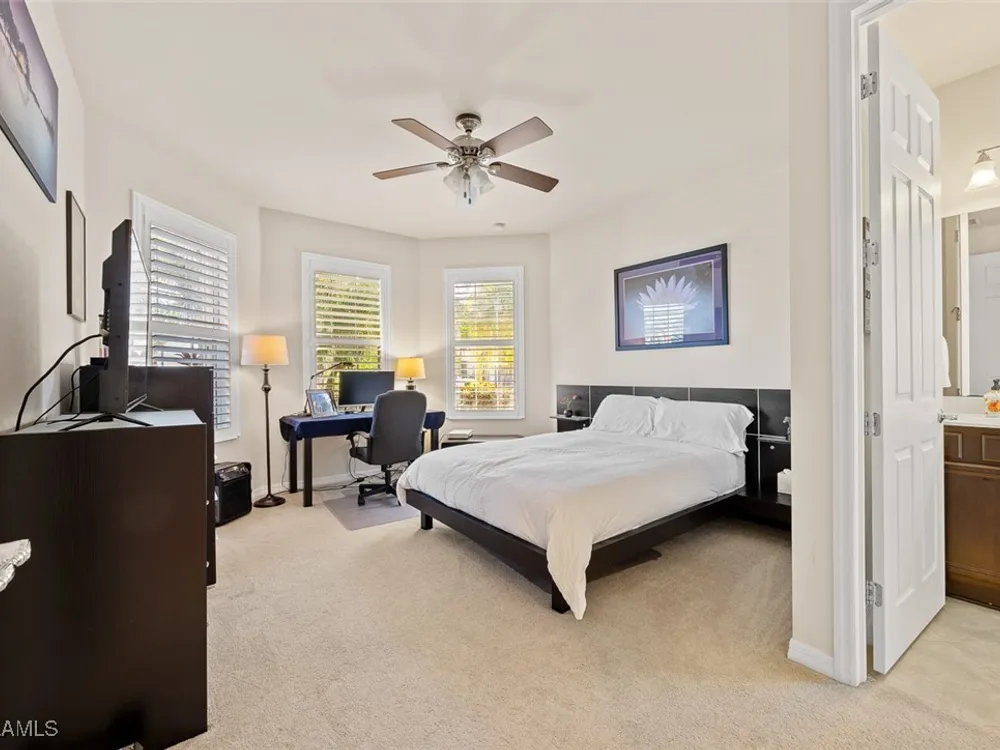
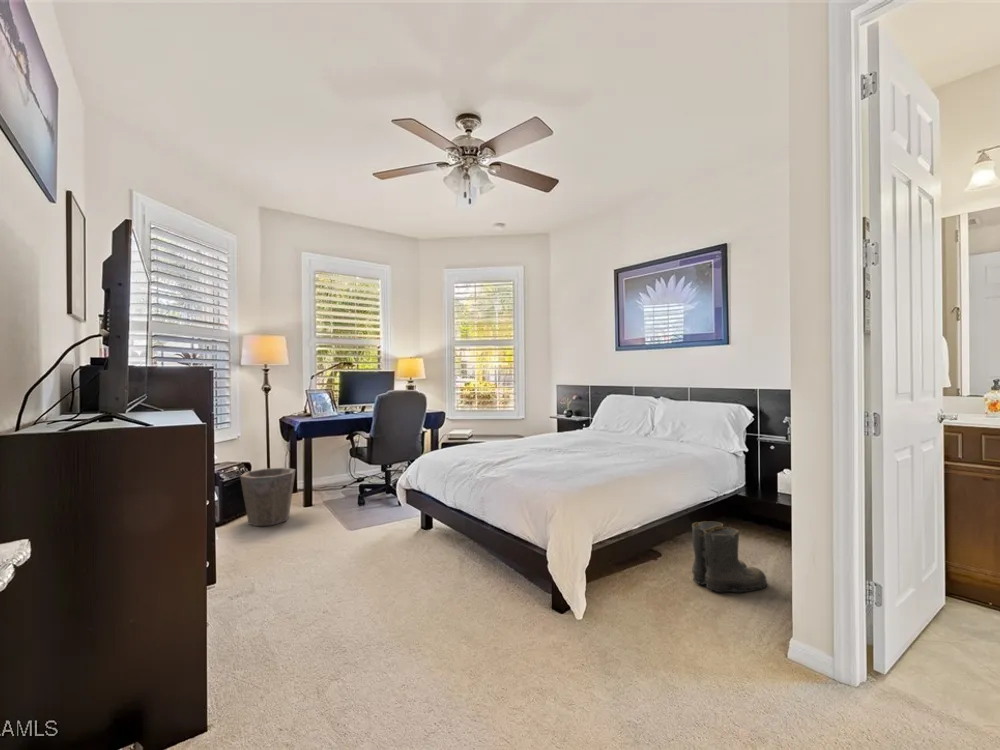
+ boots [691,520,770,594]
+ waste bin [239,467,297,527]
